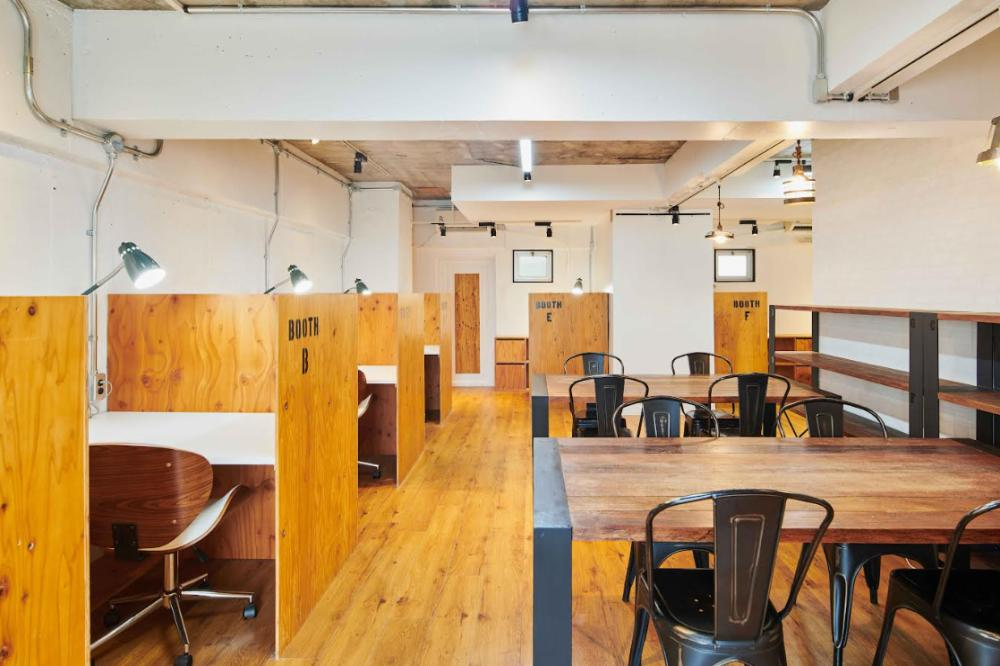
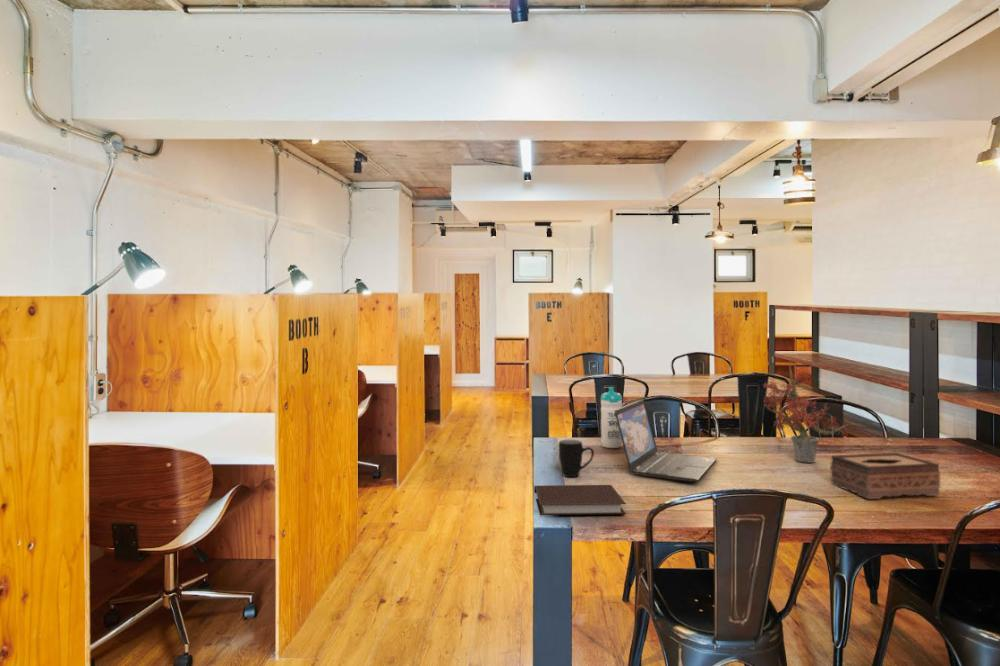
+ mug [558,439,595,478]
+ laptop [614,398,718,483]
+ tissue box [830,452,941,500]
+ potted plant [761,356,857,464]
+ notebook [533,484,627,516]
+ water bottle [600,386,623,449]
